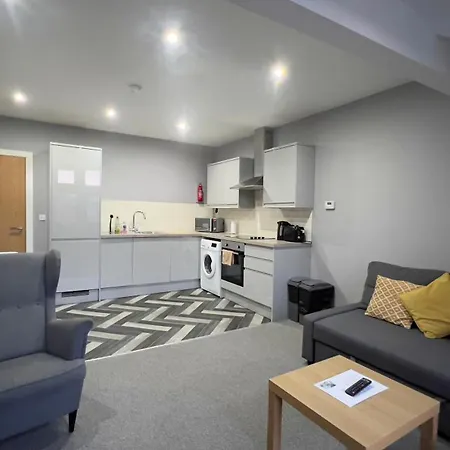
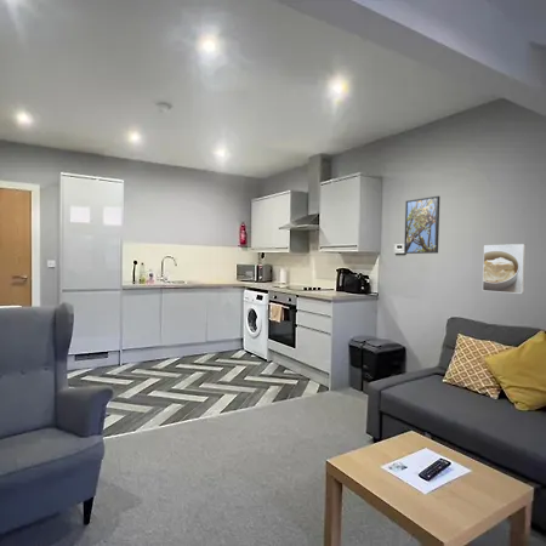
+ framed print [482,243,527,295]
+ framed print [403,195,442,255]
